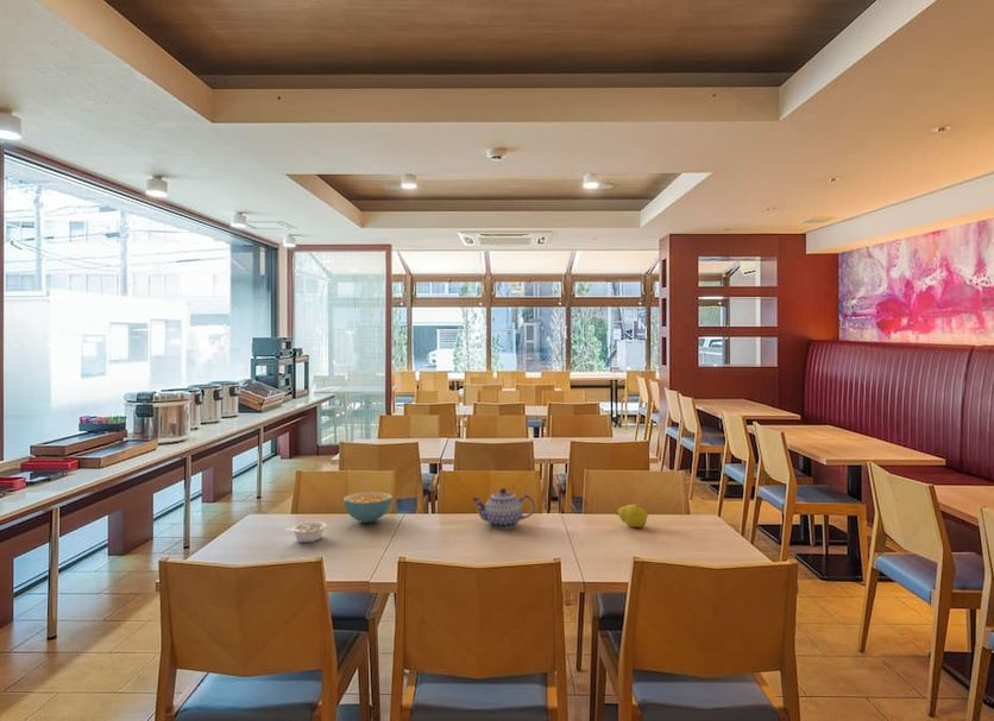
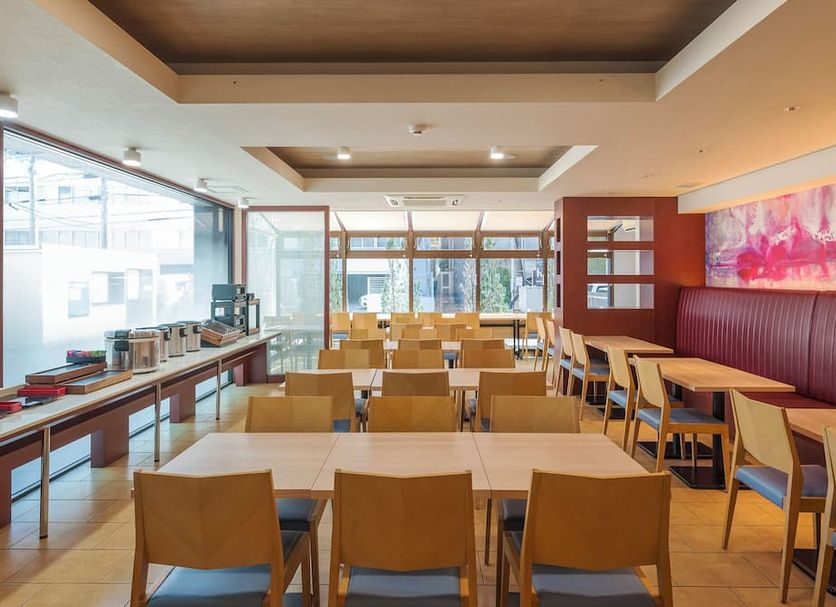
- fruit [616,504,649,529]
- cereal bowl [342,491,394,524]
- teapot [472,487,536,530]
- legume [285,520,328,544]
